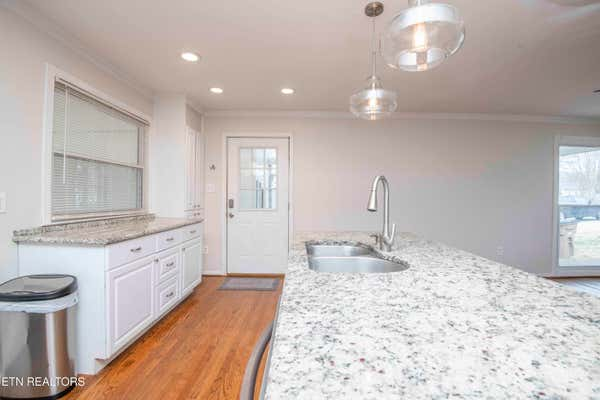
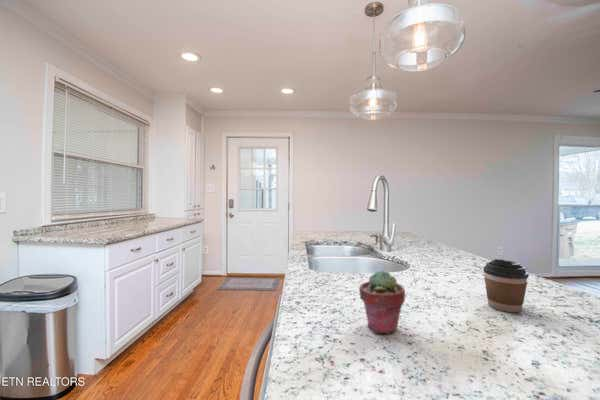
+ coffee cup [482,258,530,313]
+ potted succulent [358,269,406,335]
